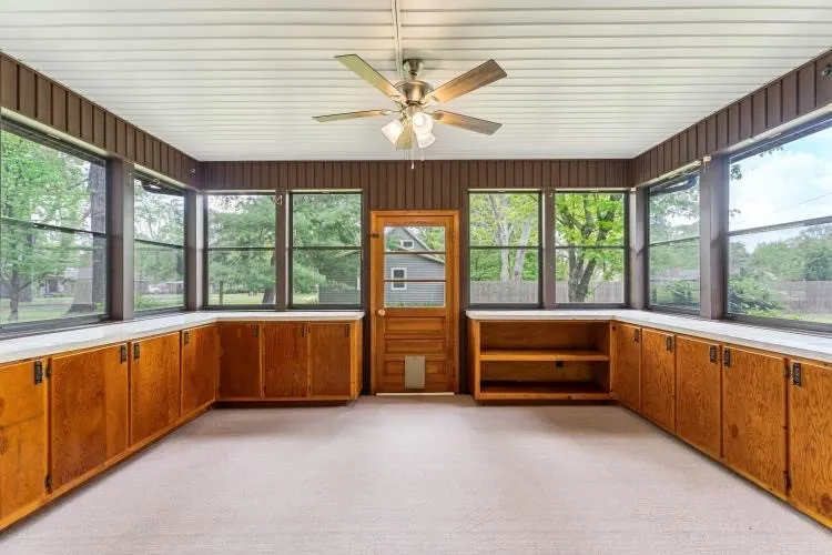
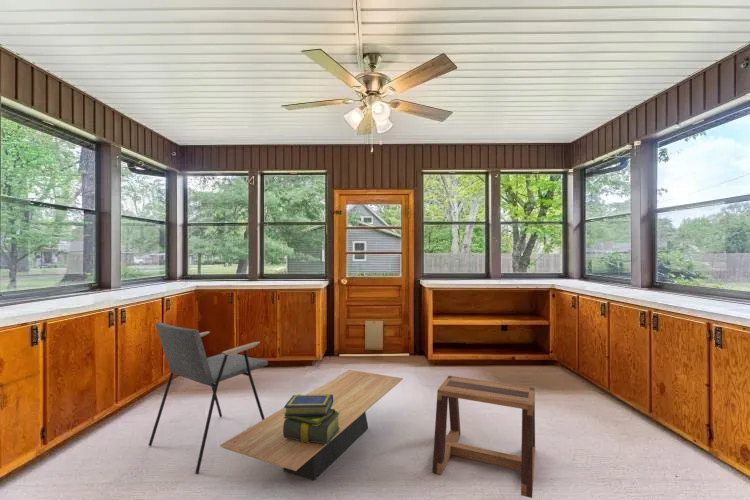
+ stack of books [283,394,340,444]
+ coffee table [219,369,404,481]
+ stool [431,375,536,499]
+ armchair [148,321,269,474]
